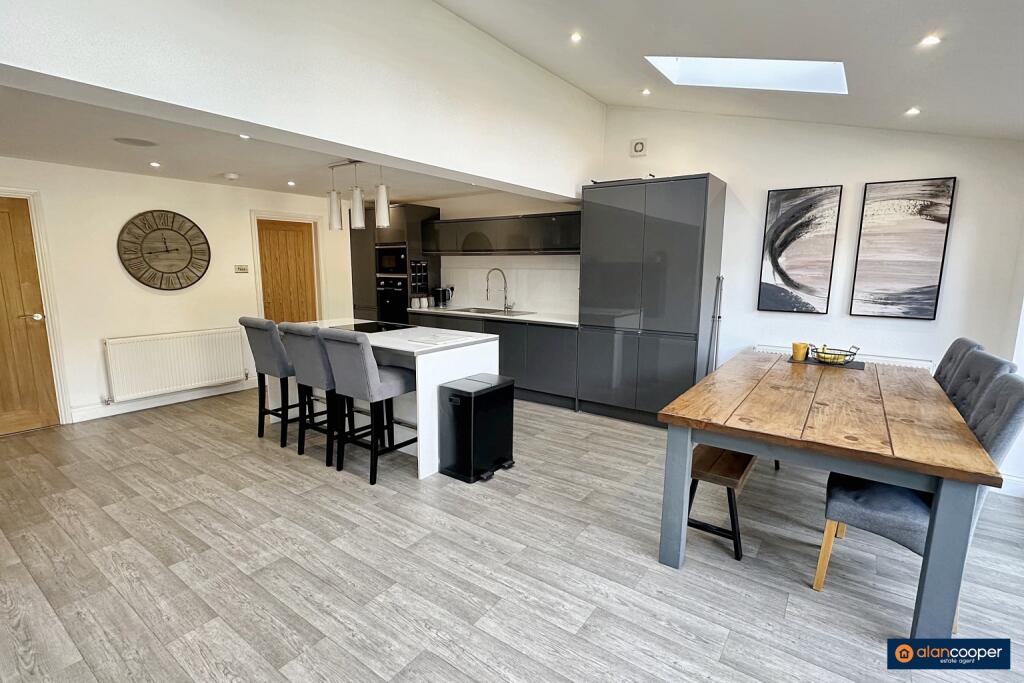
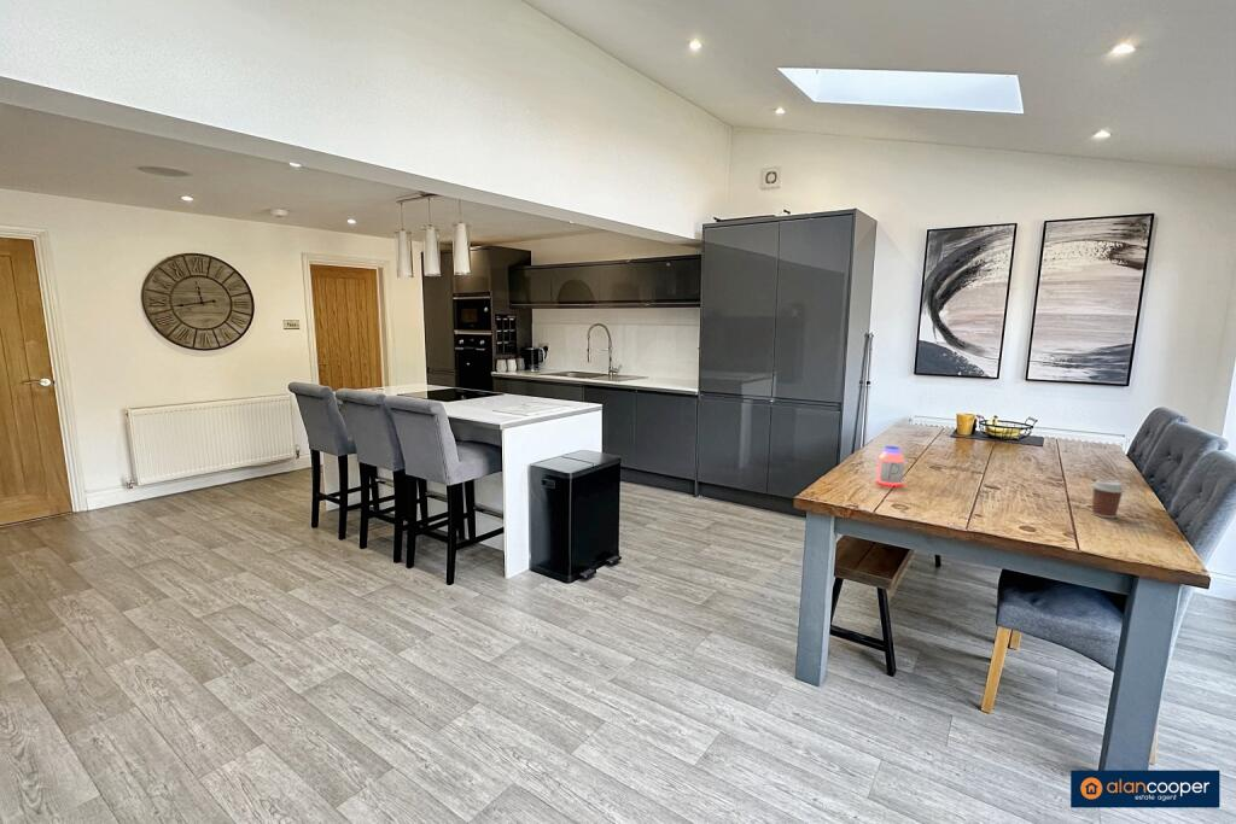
+ coffee cup [1090,479,1126,519]
+ jar [875,445,905,487]
